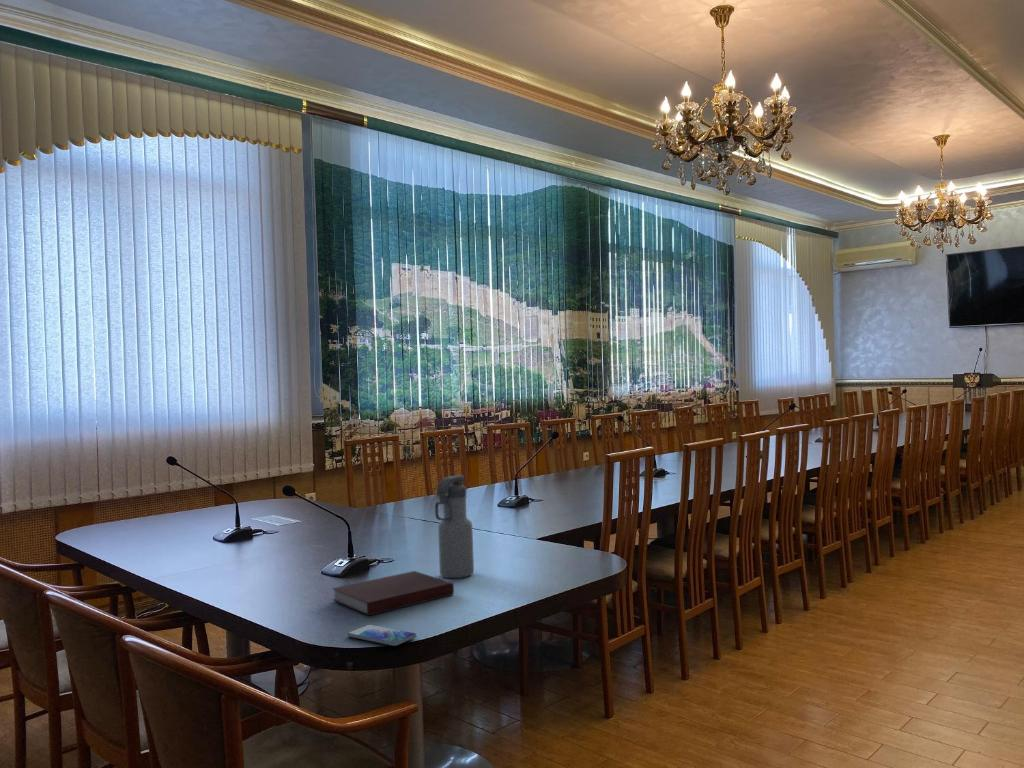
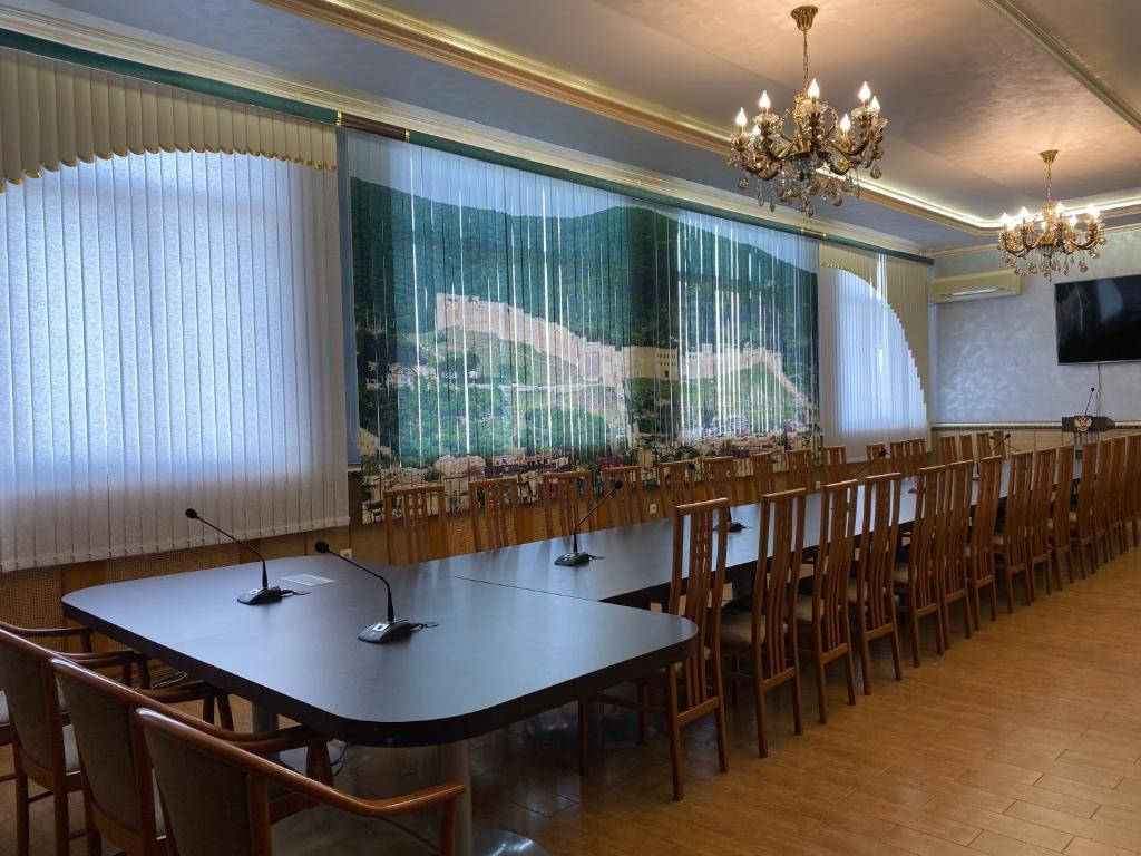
- notebook [331,570,455,617]
- water bottle [434,474,475,579]
- smartphone [346,624,417,647]
